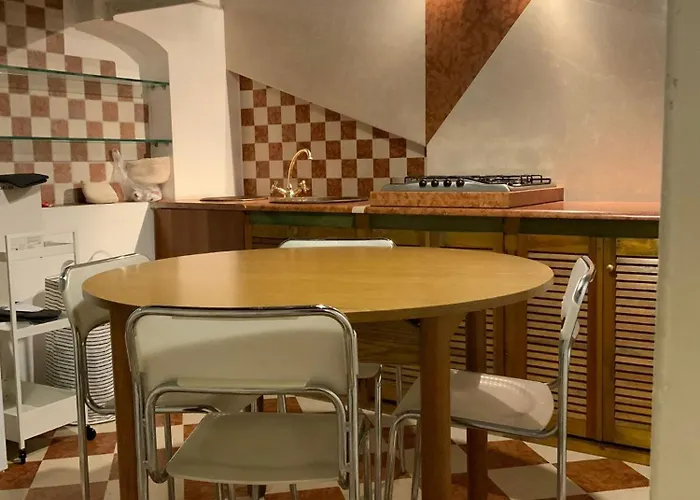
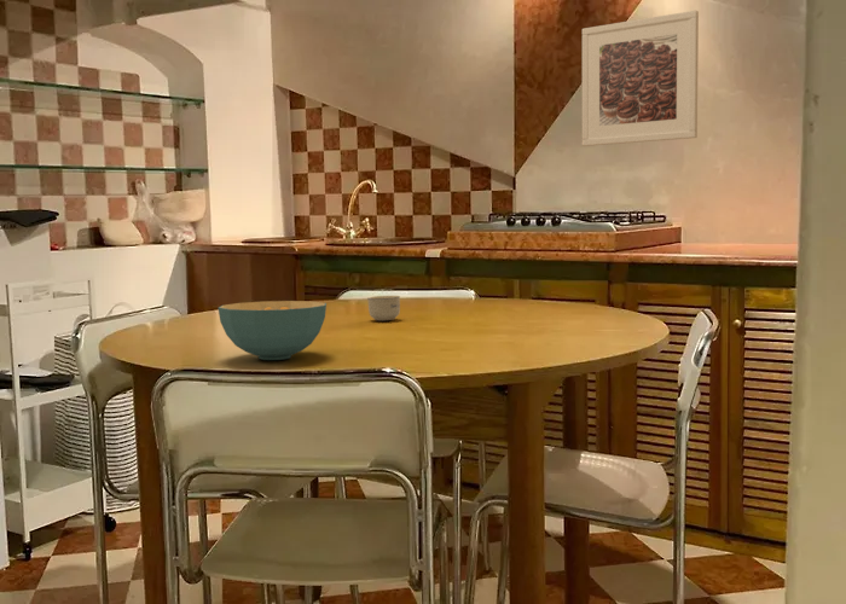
+ cereal bowl [218,300,328,361]
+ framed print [581,10,700,147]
+ cup [366,295,401,321]
